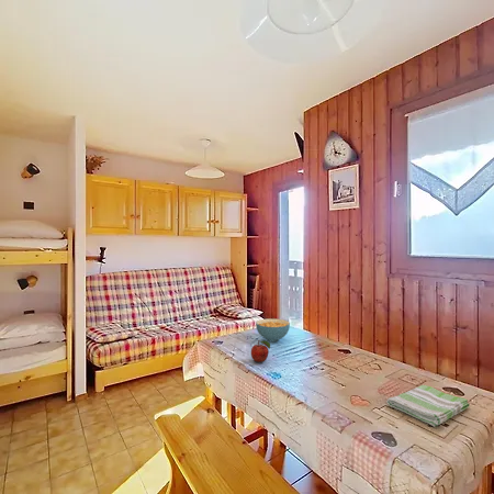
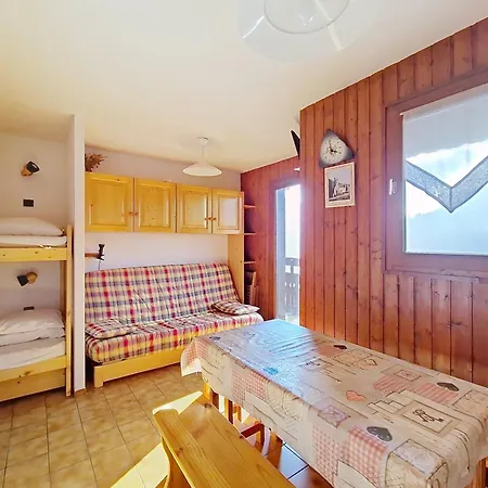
- cereal bowl [255,317,291,343]
- dish towel [385,384,471,428]
- fruit [250,339,271,363]
